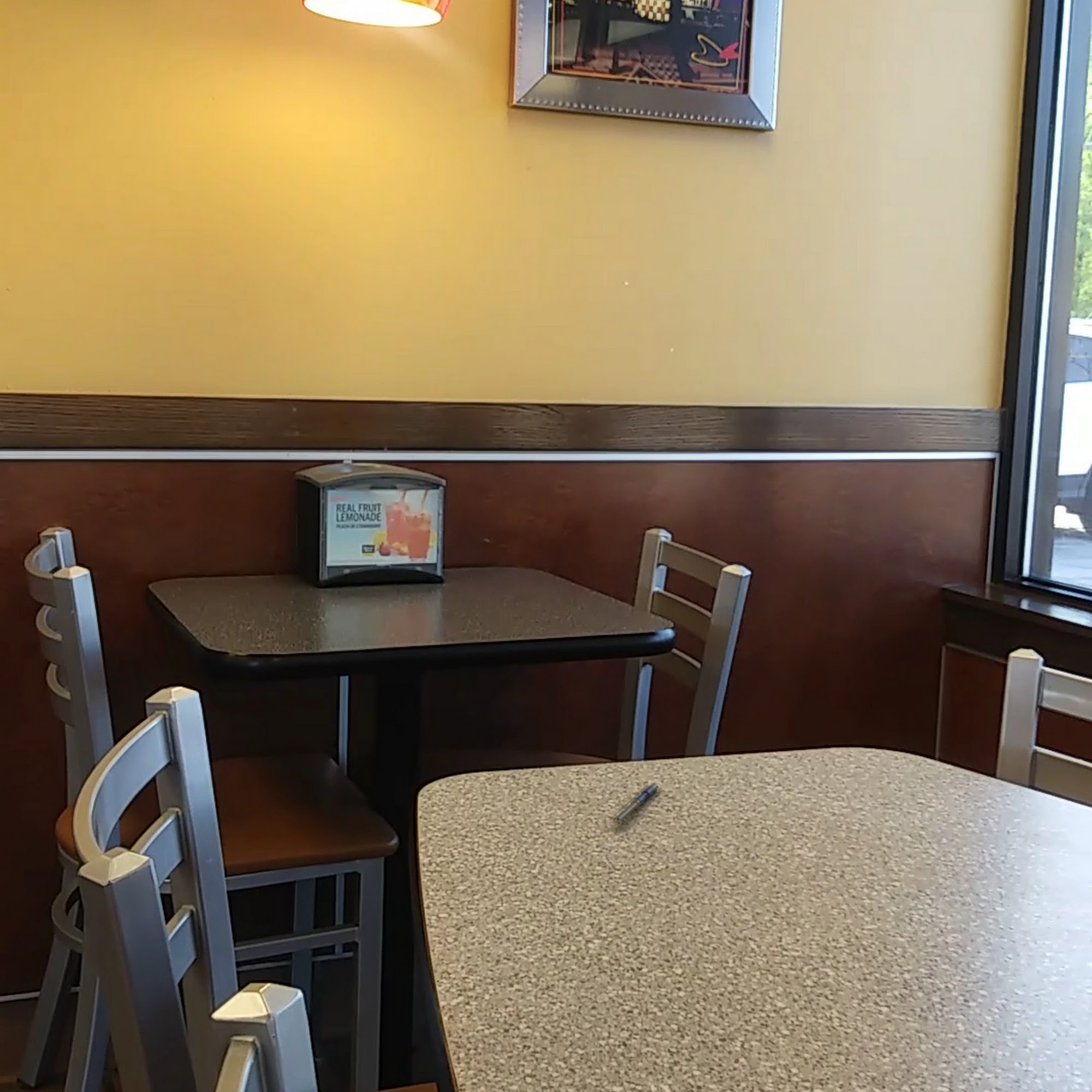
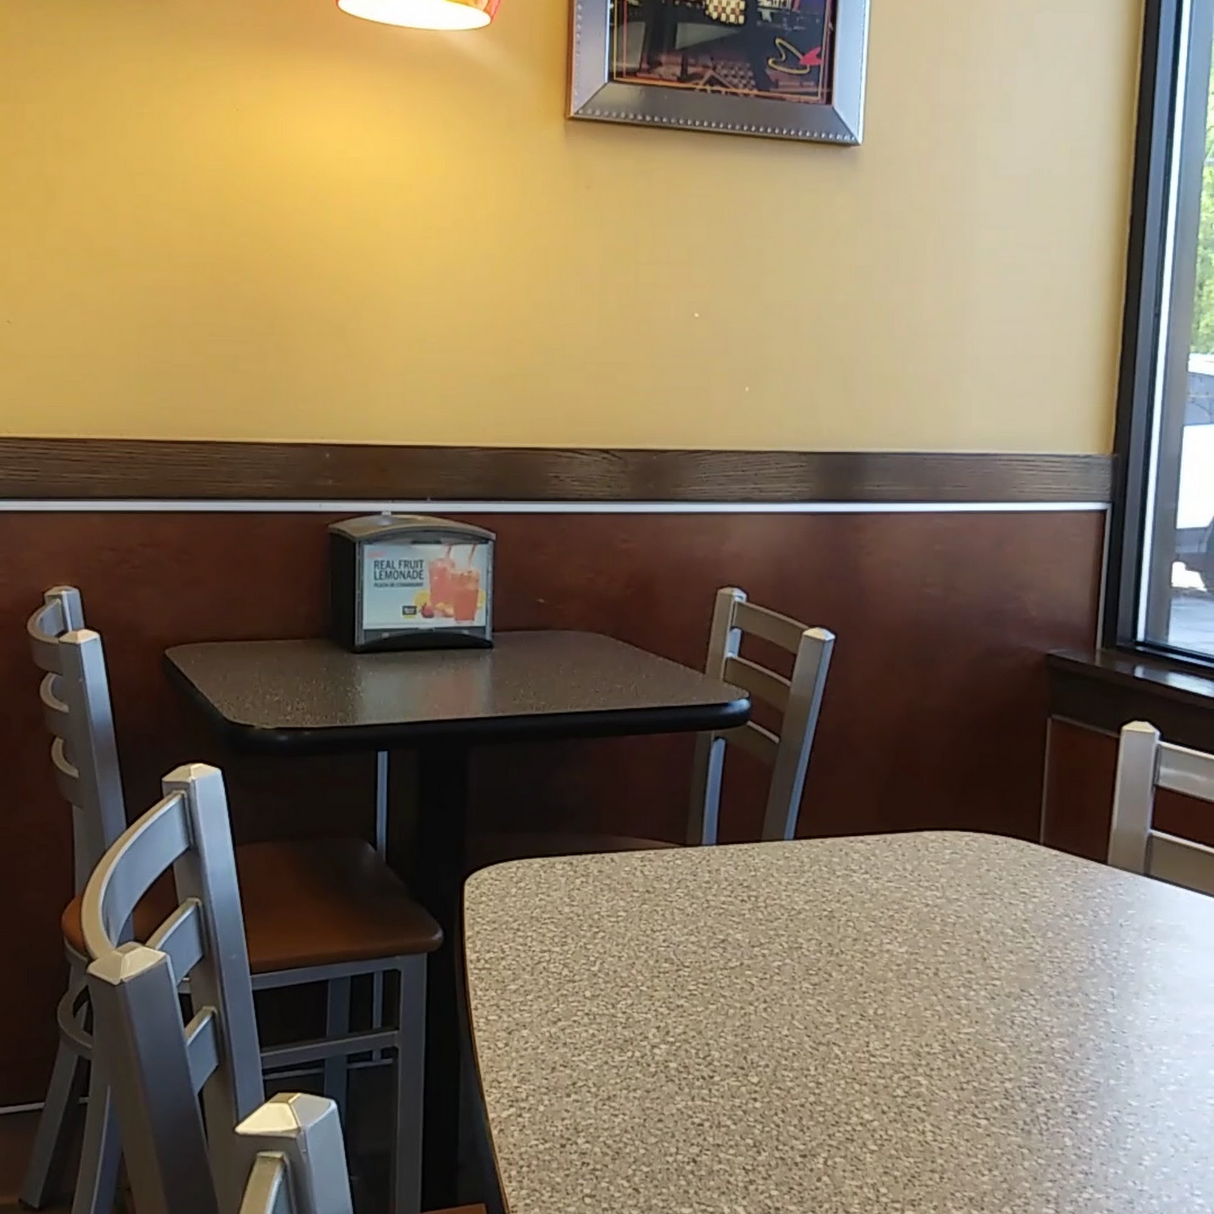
- pen [608,782,663,824]
